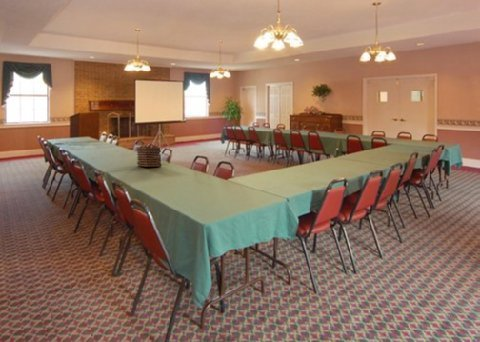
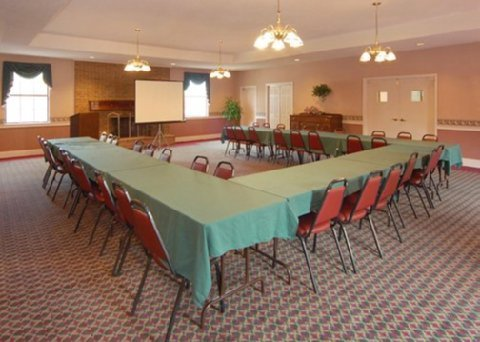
- book stack [135,146,163,168]
